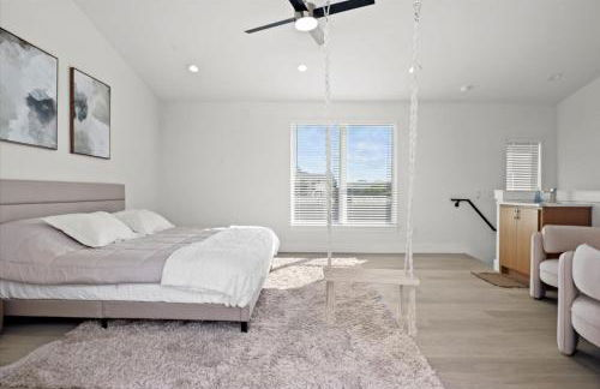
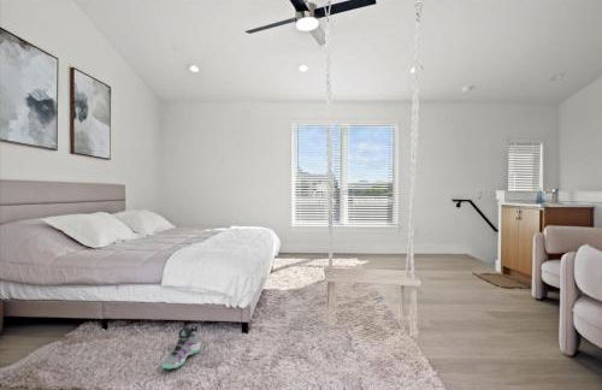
+ sneaker [161,323,201,371]
